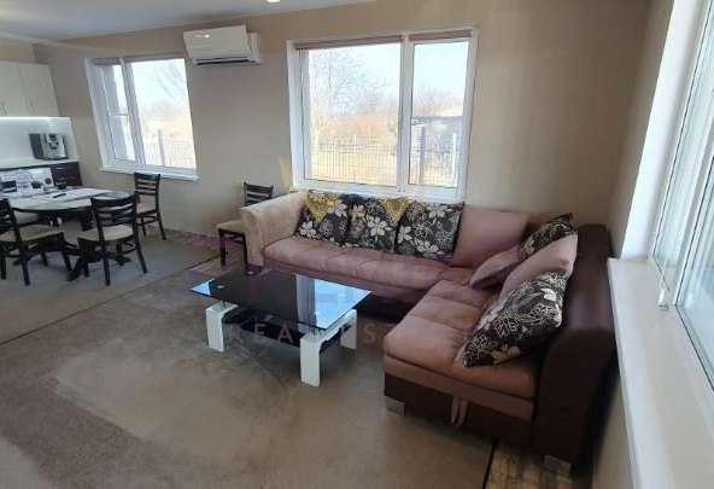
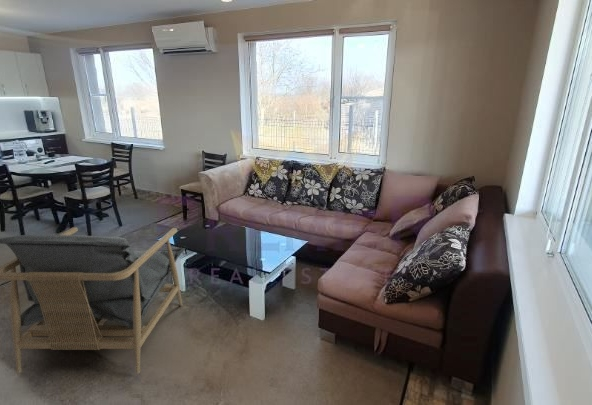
+ armchair [0,226,186,375]
